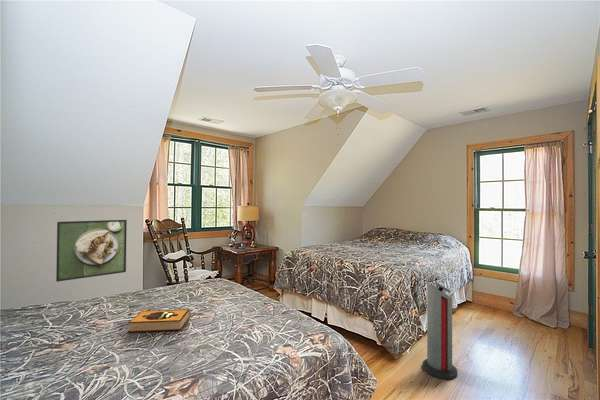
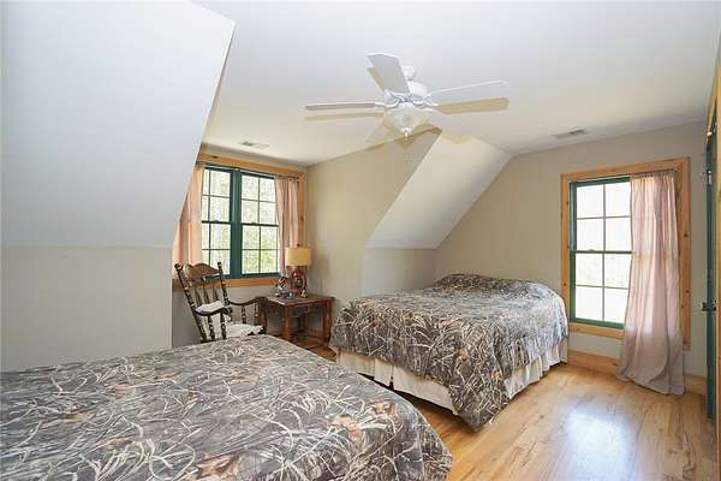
- air purifier [422,281,458,380]
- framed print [55,219,128,283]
- hardback book [127,308,191,333]
